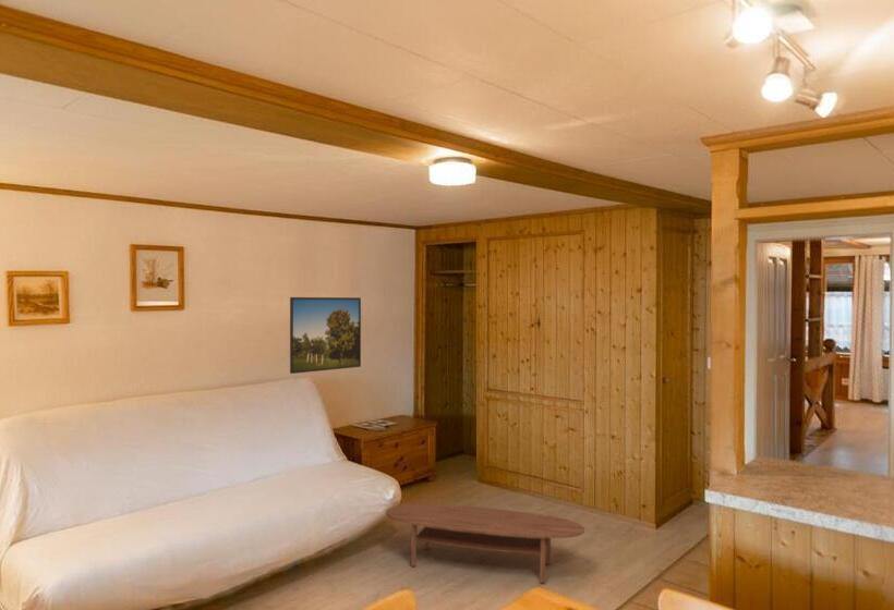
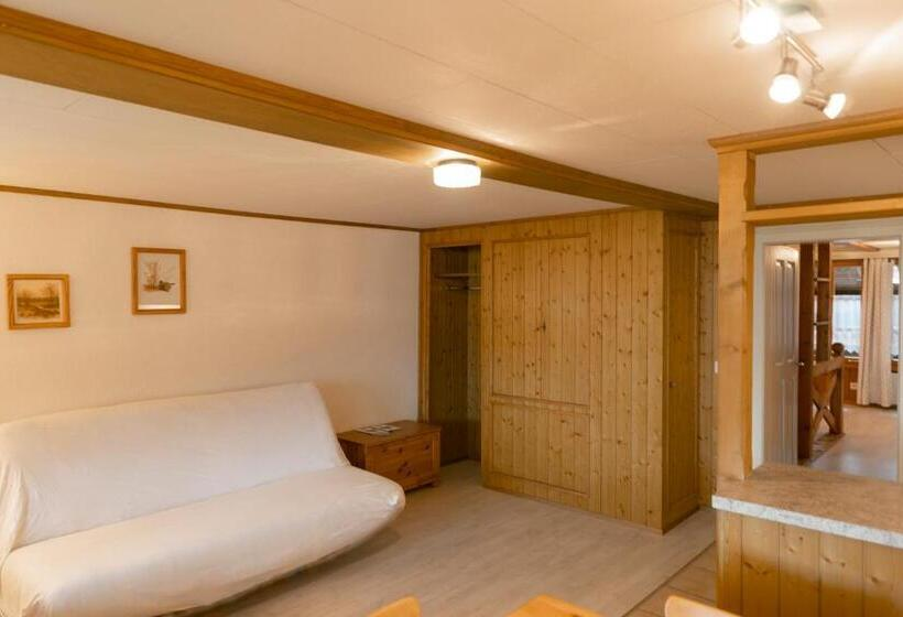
- coffee table [385,503,585,584]
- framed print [289,296,362,375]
